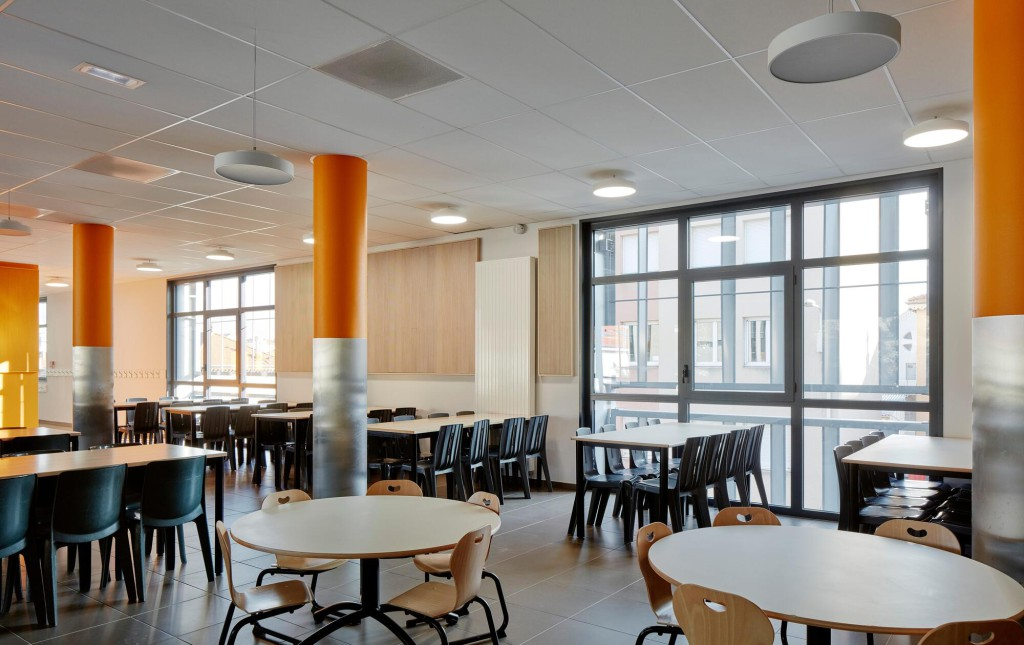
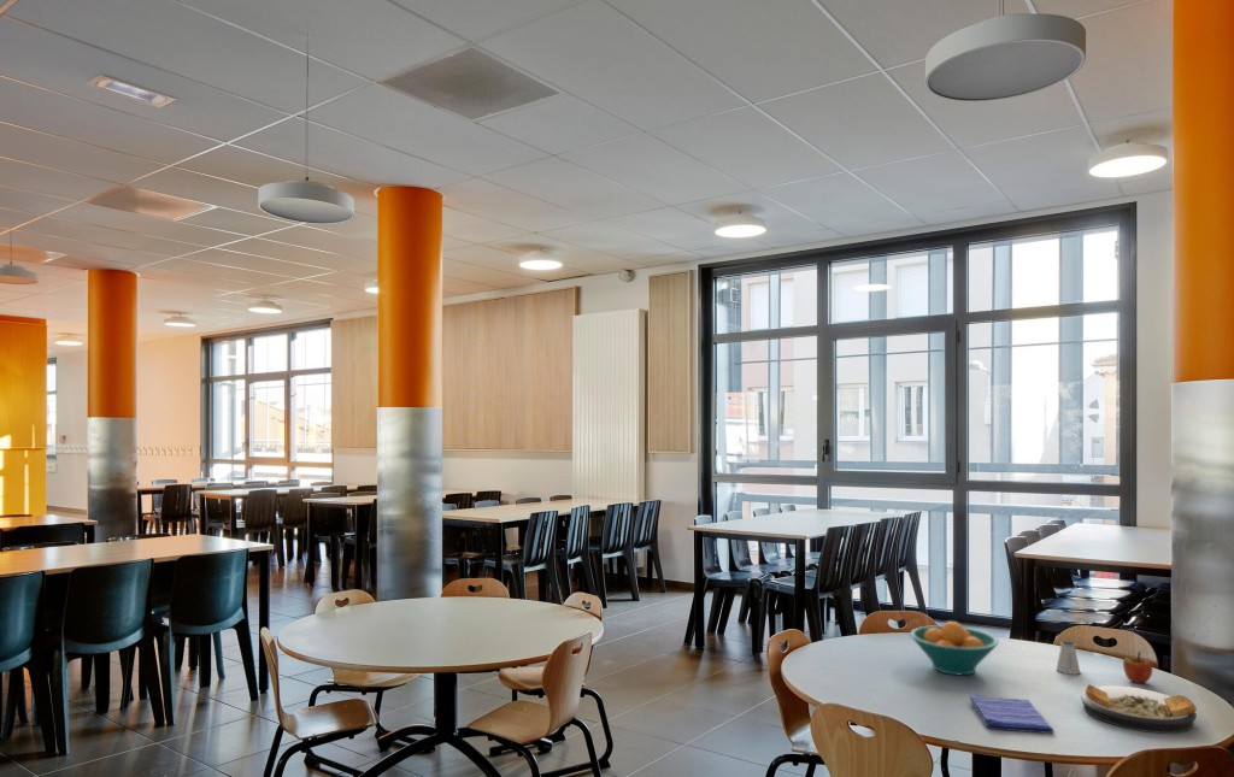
+ plate [1080,684,1198,735]
+ apple [1122,651,1153,684]
+ saltshaker [1056,638,1081,676]
+ fruit bowl [909,620,1000,676]
+ dish towel [969,693,1054,735]
